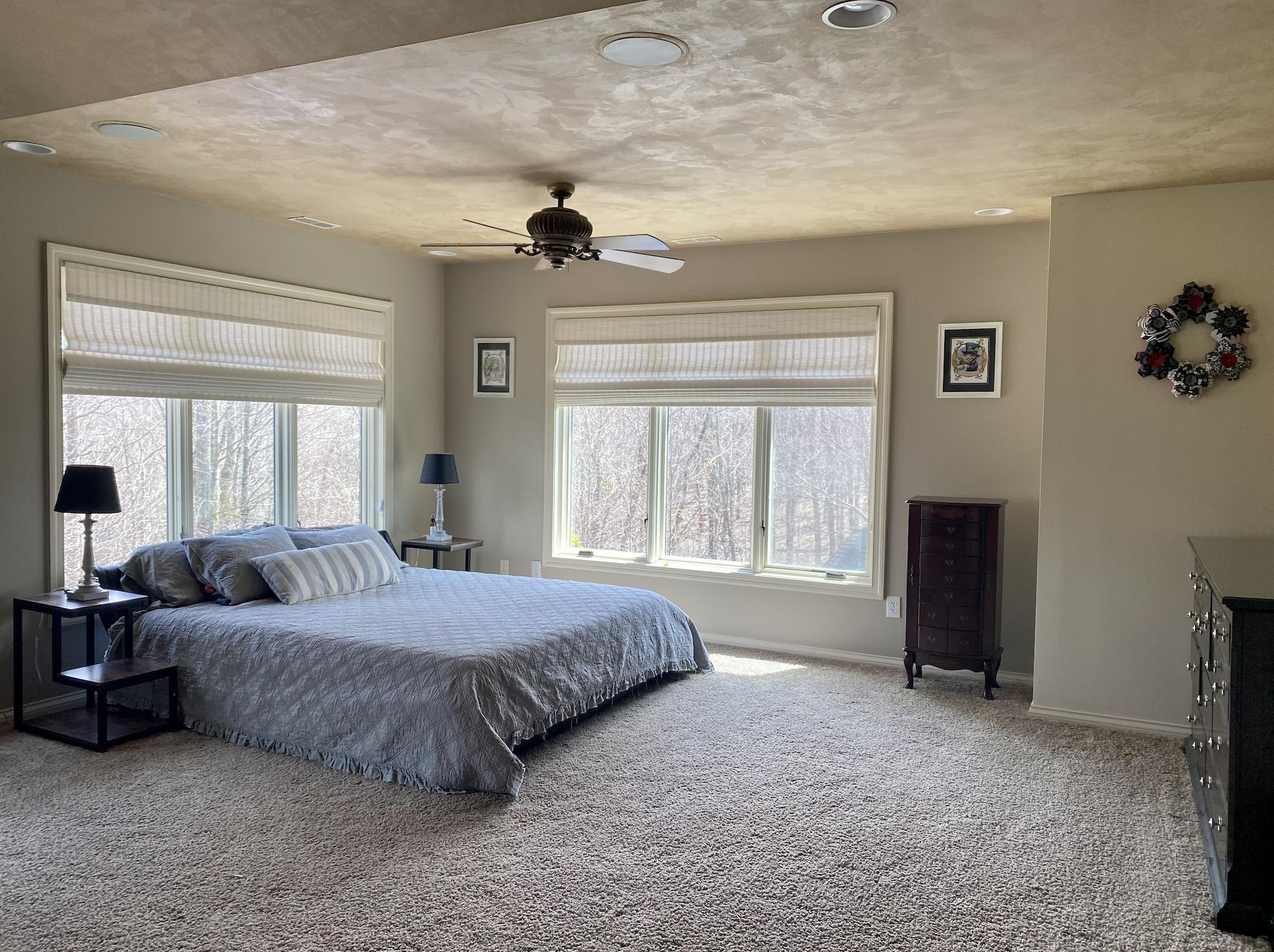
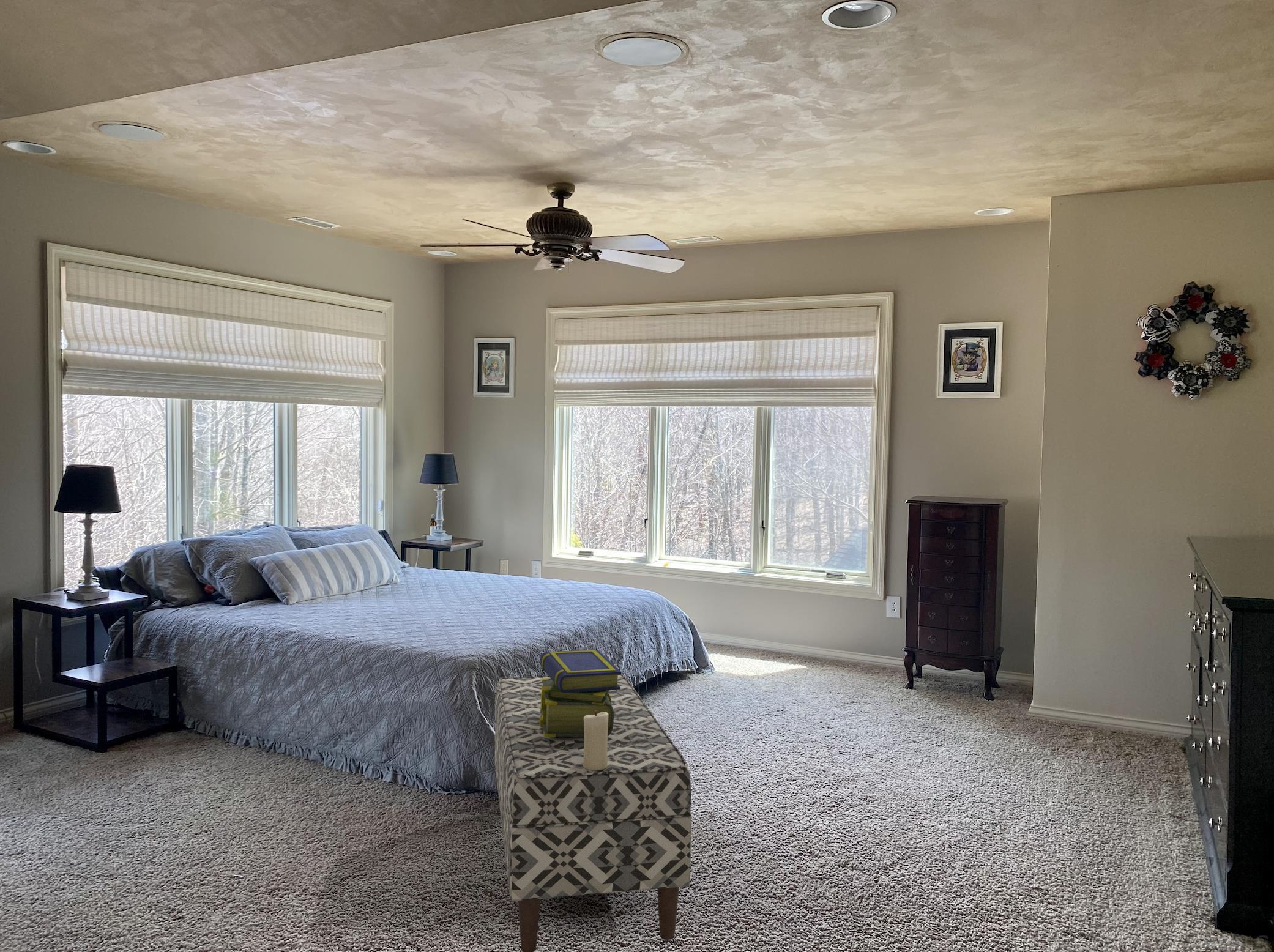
+ bench [494,674,693,952]
+ candle [583,710,608,771]
+ stack of books [540,649,622,737]
